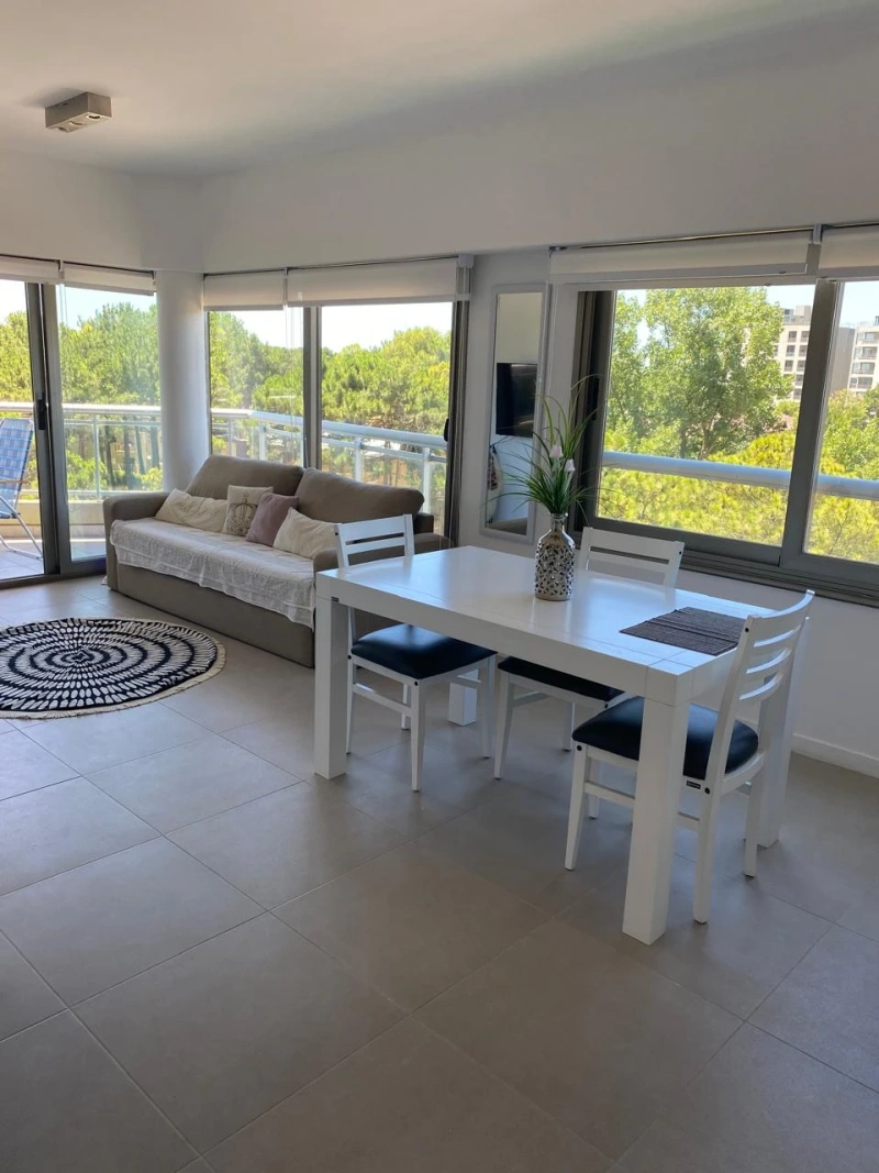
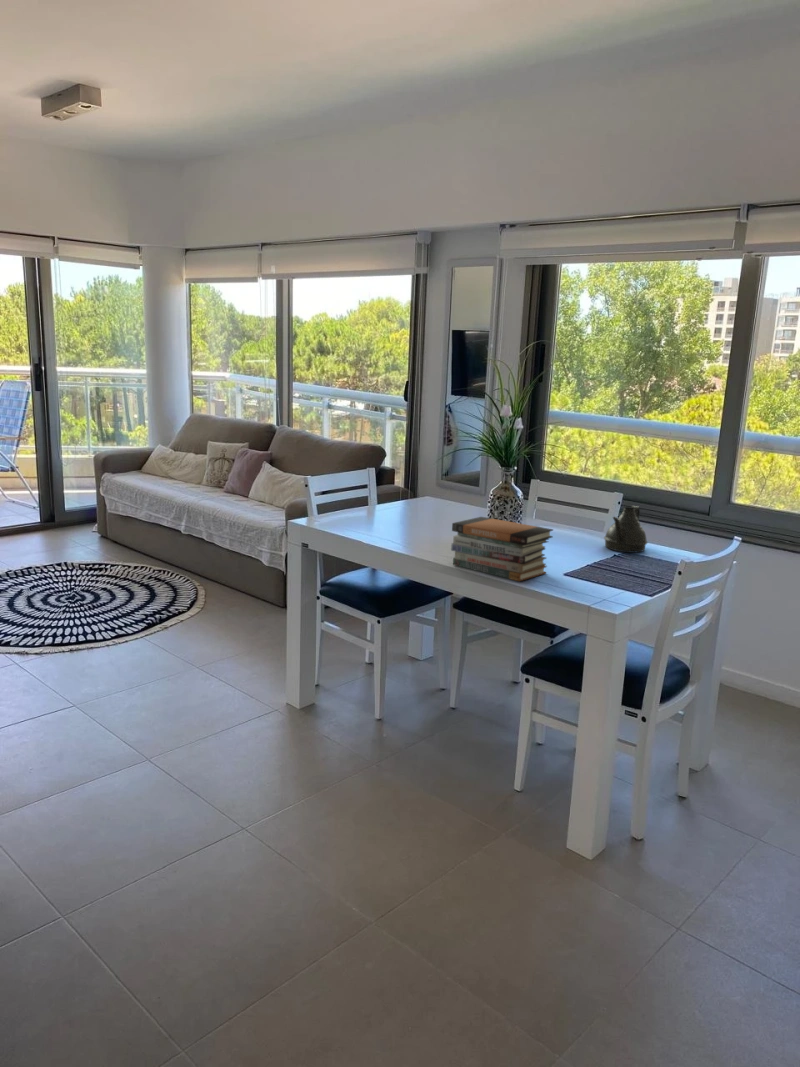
+ book stack [450,516,554,582]
+ teapot [603,505,649,554]
